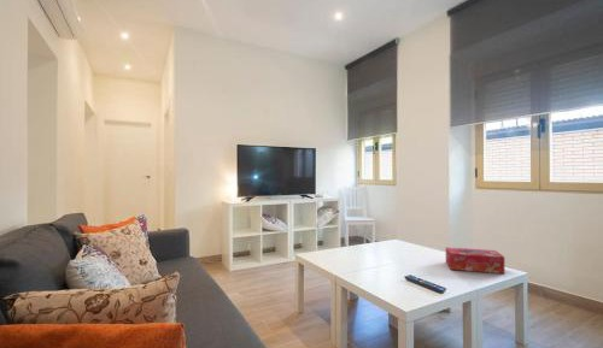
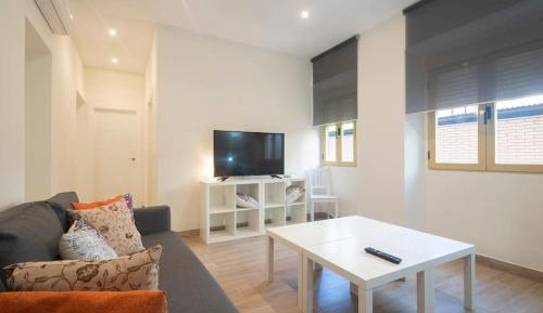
- tissue box [445,246,505,275]
